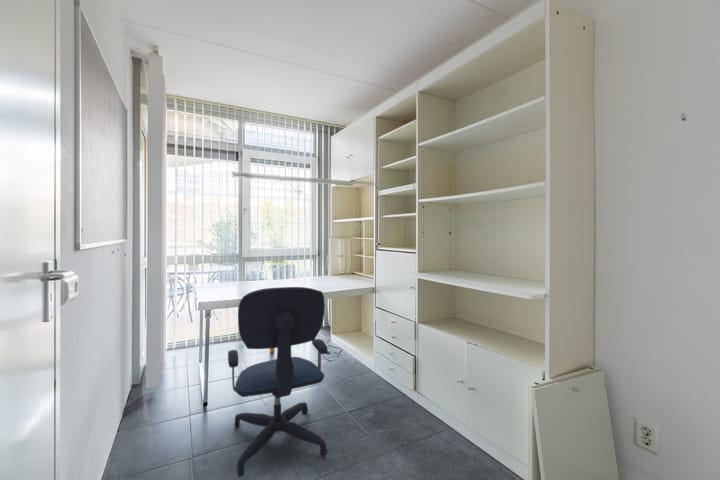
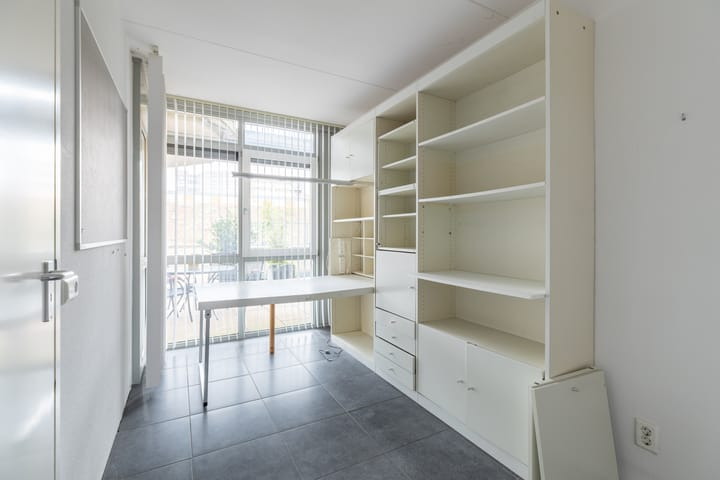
- office chair [227,286,329,478]
